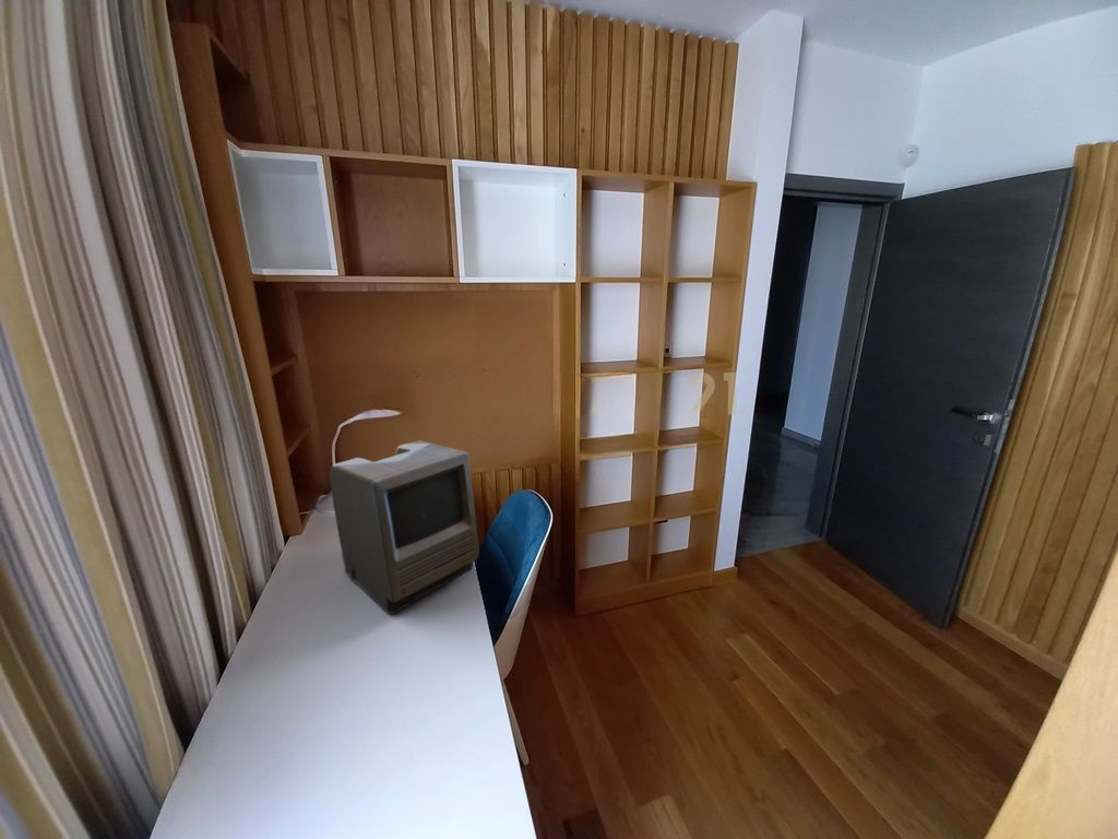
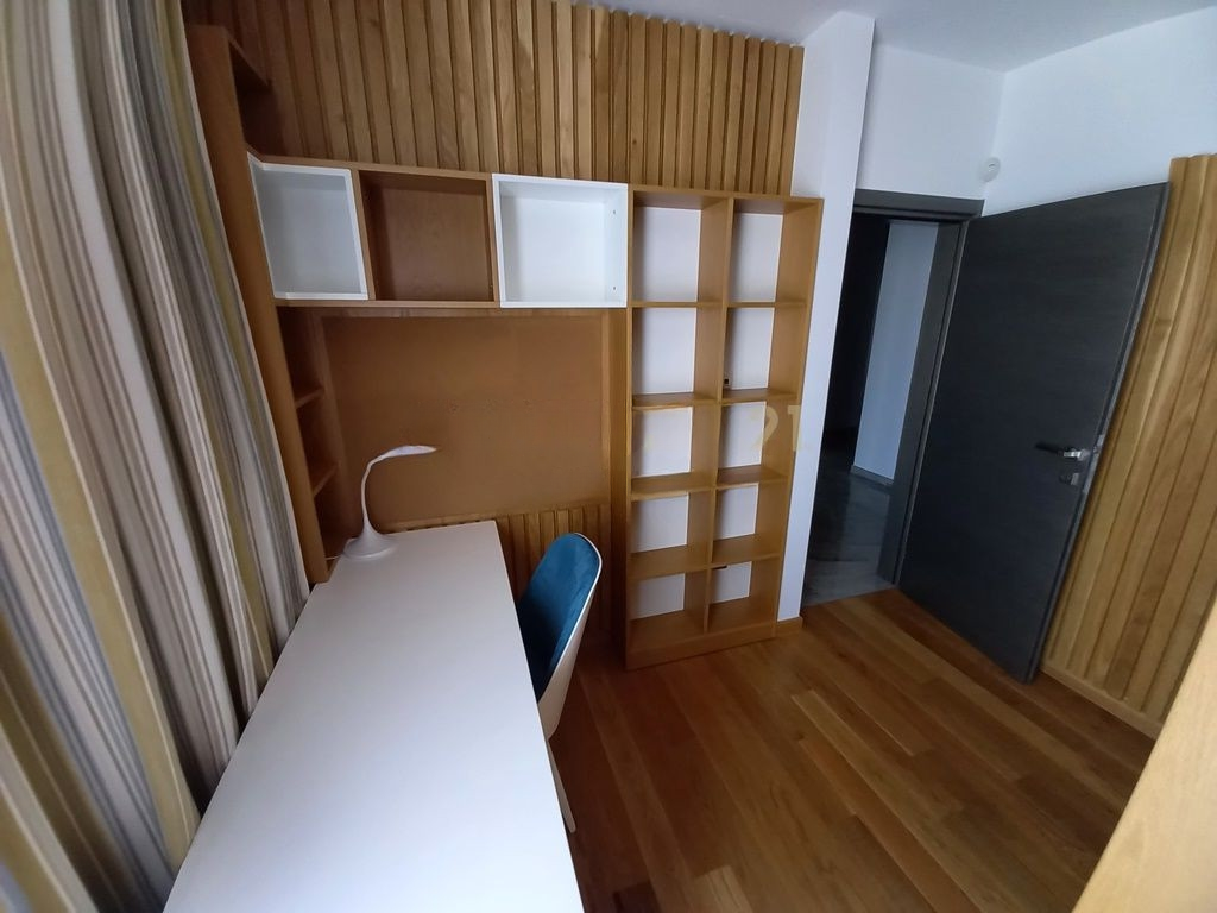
- monitor [329,439,480,615]
